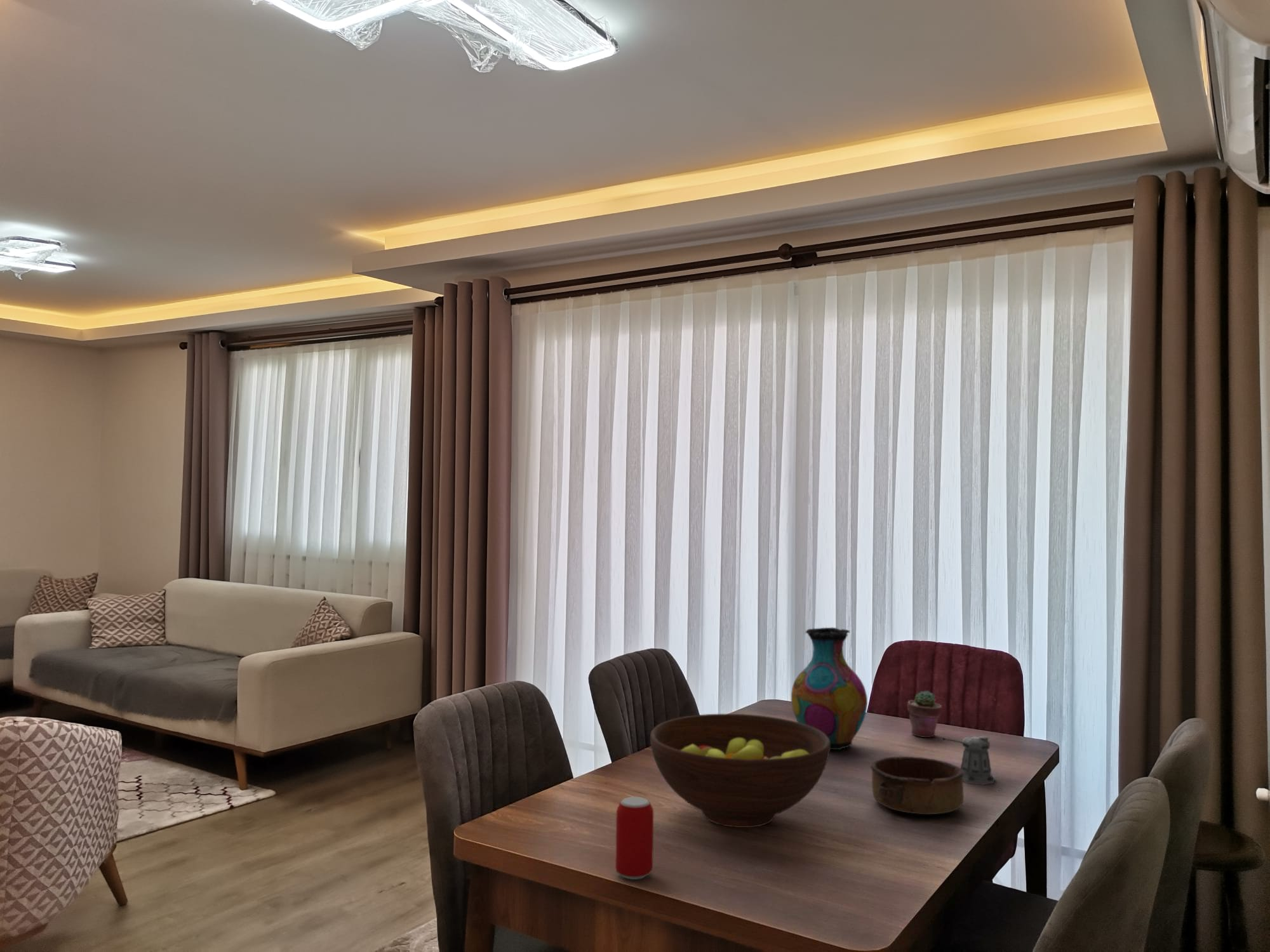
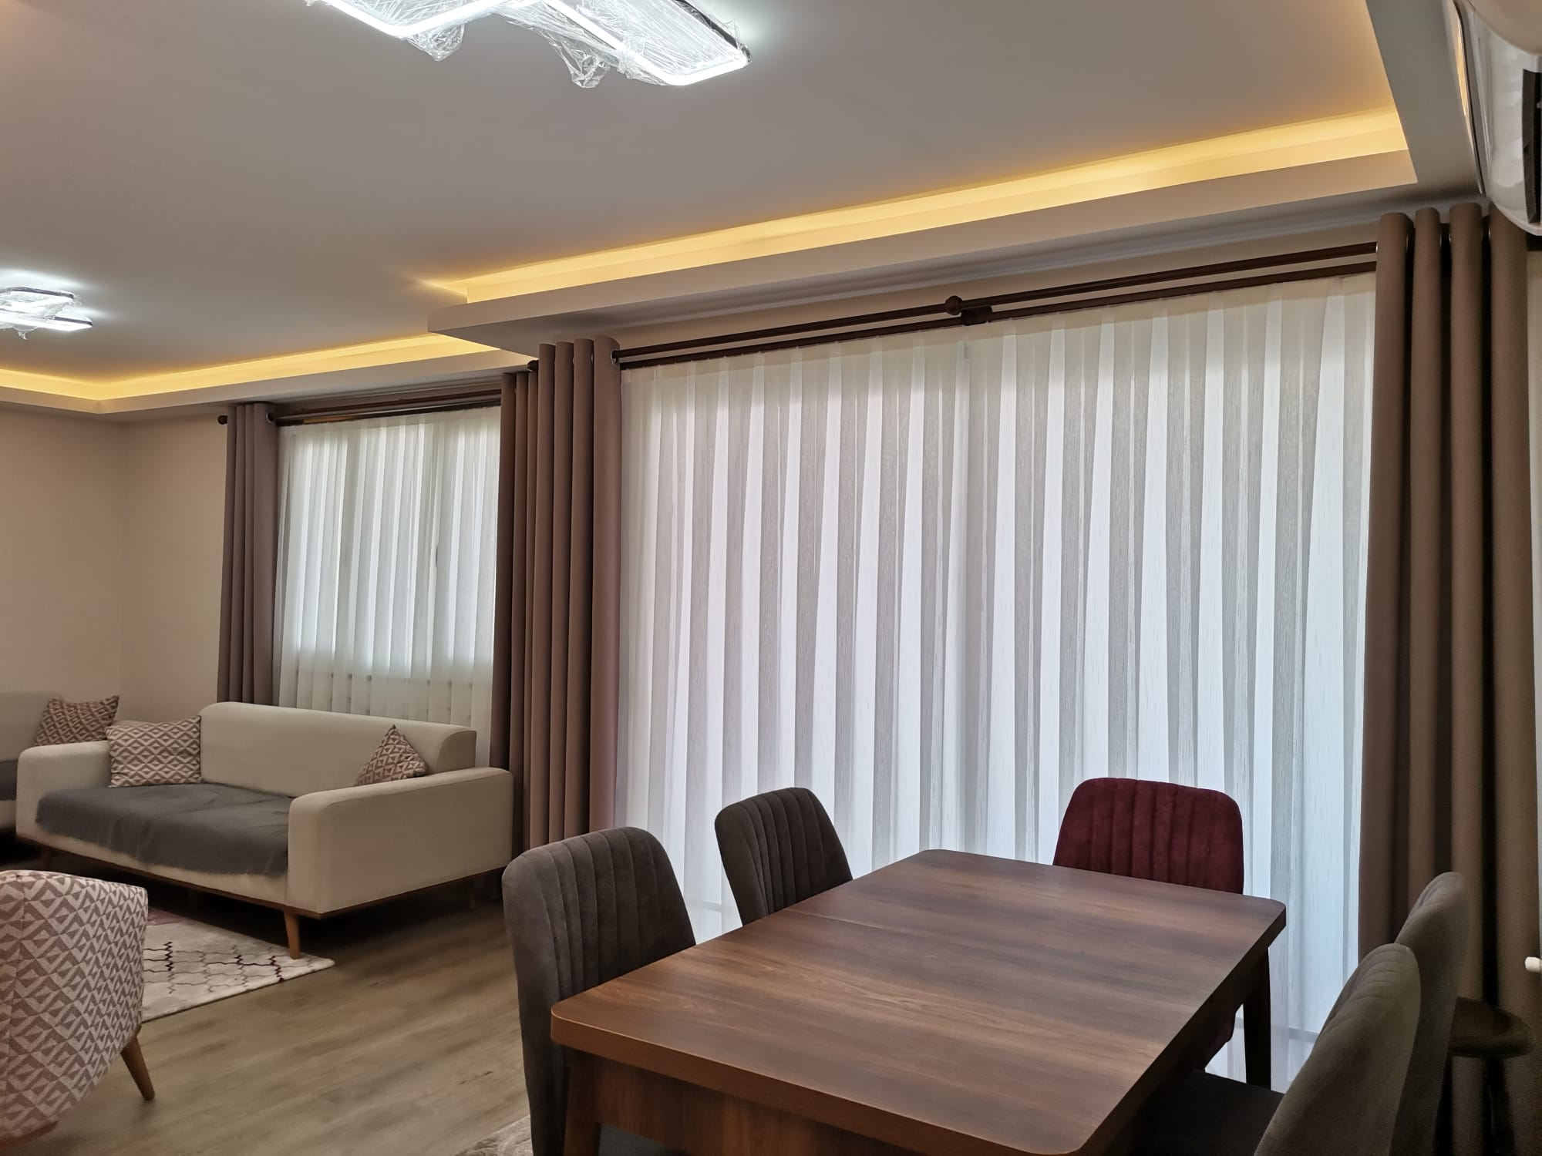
- bowl [869,756,965,815]
- beverage can [615,796,654,880]
- pepper shaker [942,736,996,786]
- fruit bowl [650,713,831,828]
- vase [791,627,868,751]
- potted succulent [907,690,943,738]
